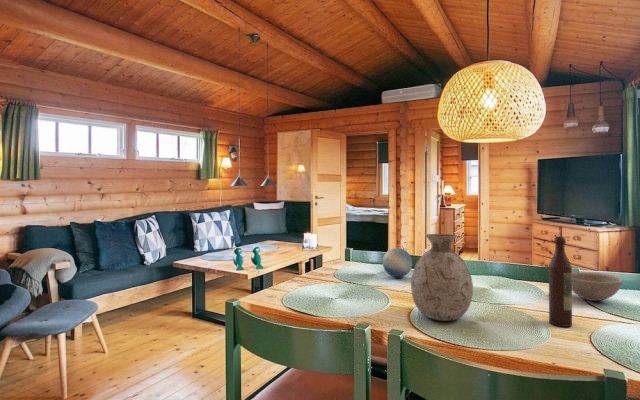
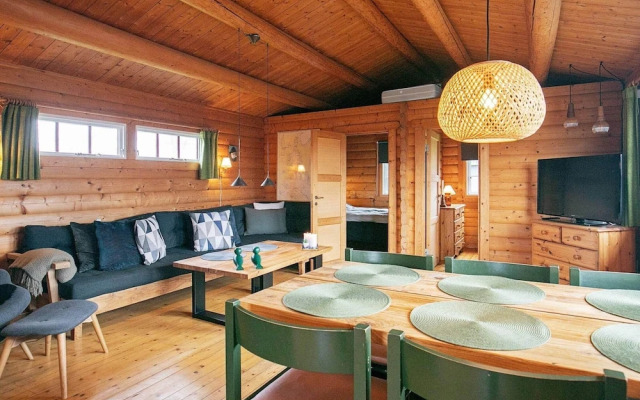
- bowl [572,271,624,302]
- vase [410,233,474,322]
- wine bottle [548,235,573,328]
- decorative ball [382,247,413,279]
